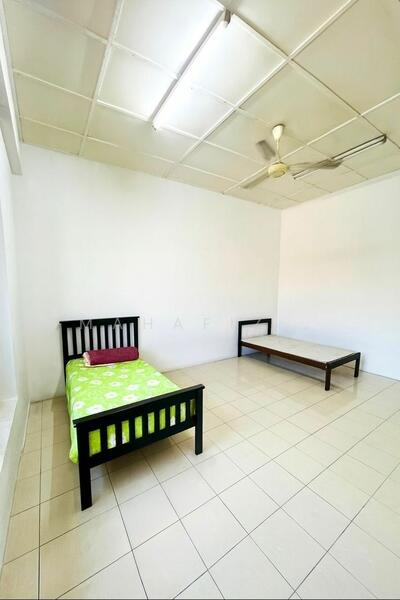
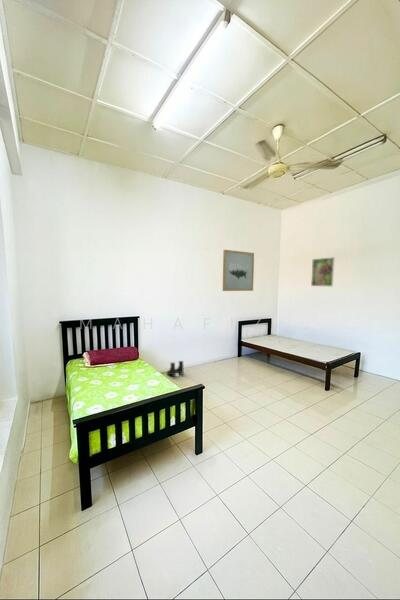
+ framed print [310,256,336,287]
+ wall art [222,249,255,292]
+ boots [166,360,185,378]
